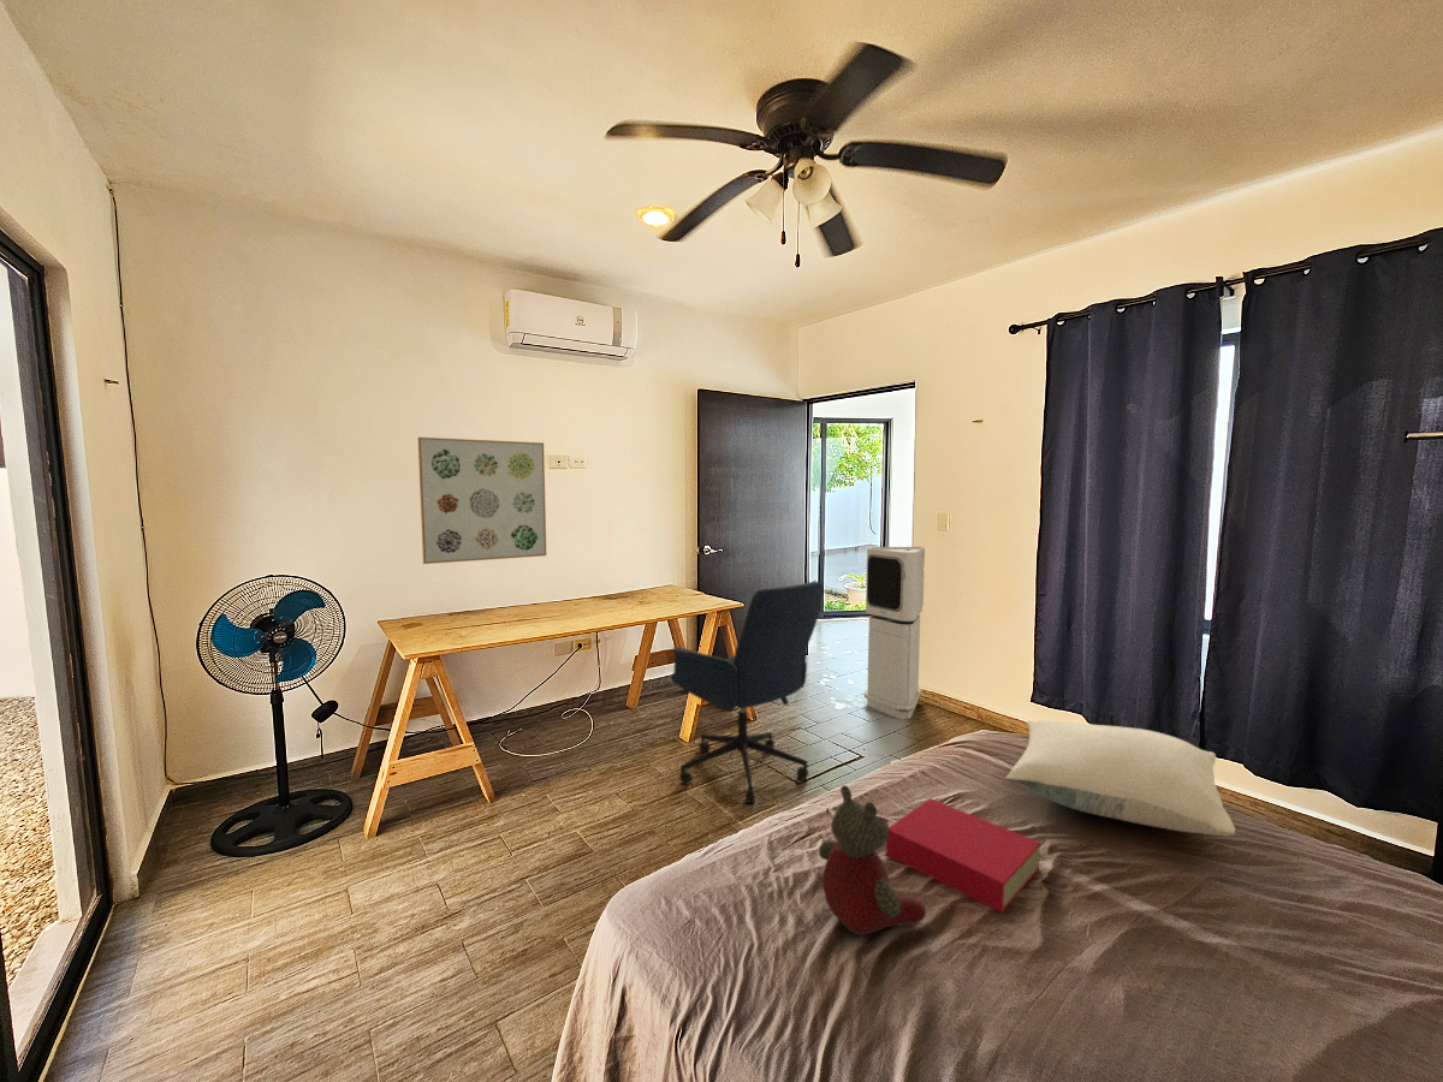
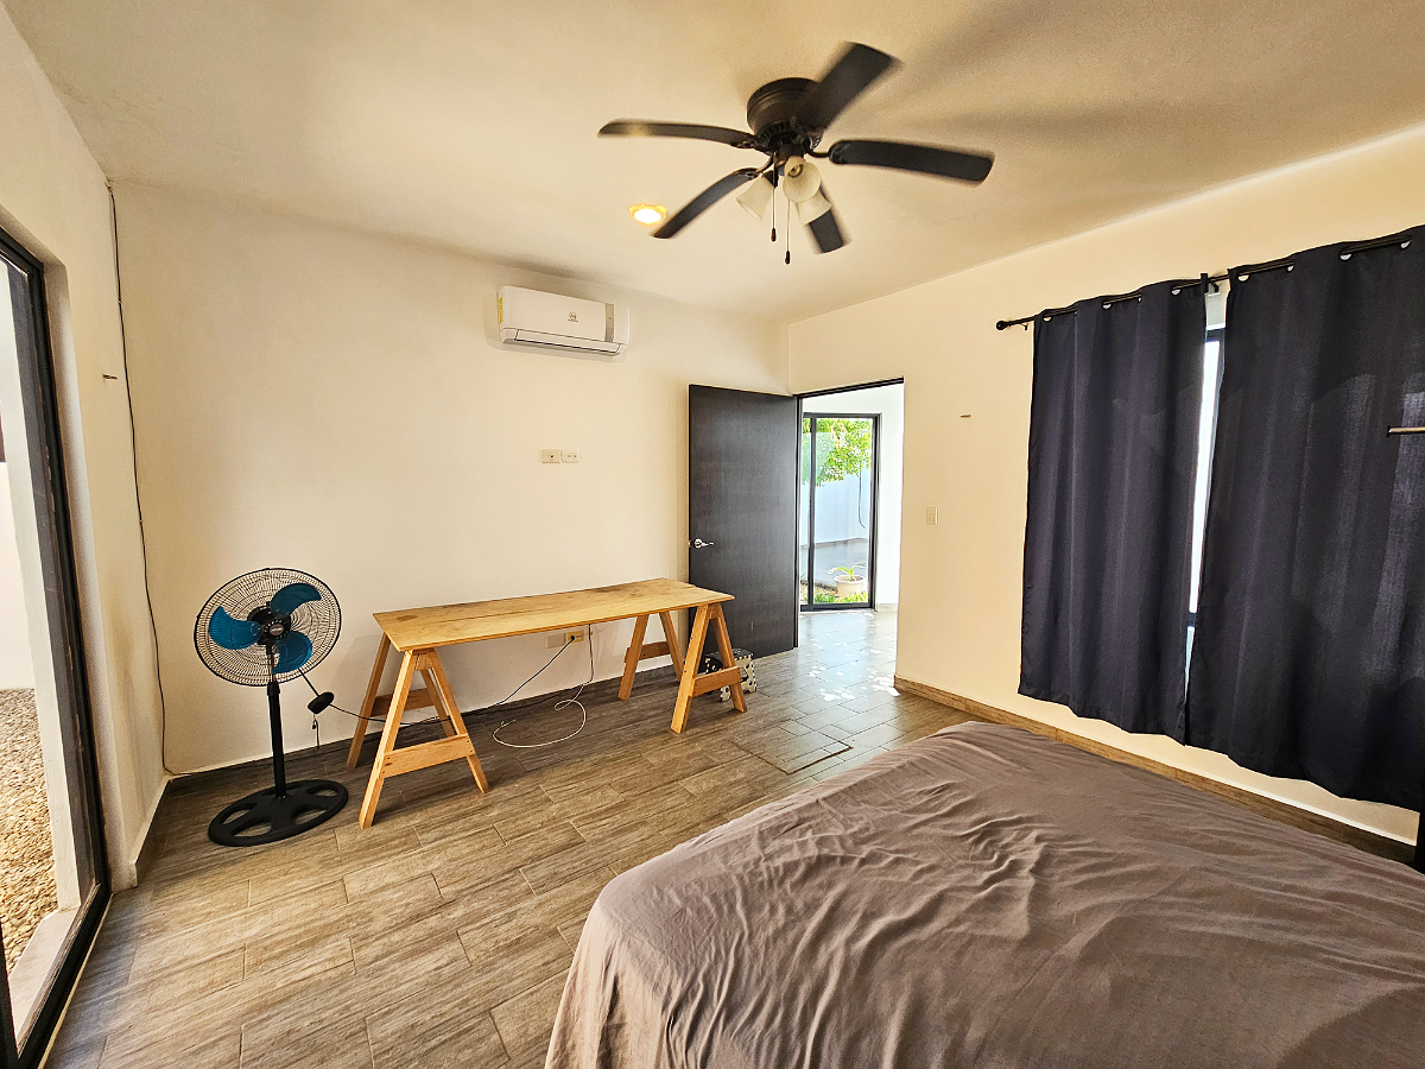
- wall art [417,436,547,565]
- stuffed bear [818,784,927,937]
- book [885,797,1041,914]
- air purifier [863,546,926,720]
- office chair [670,579,824,804]
- pillow [1004,719,1236,837]
